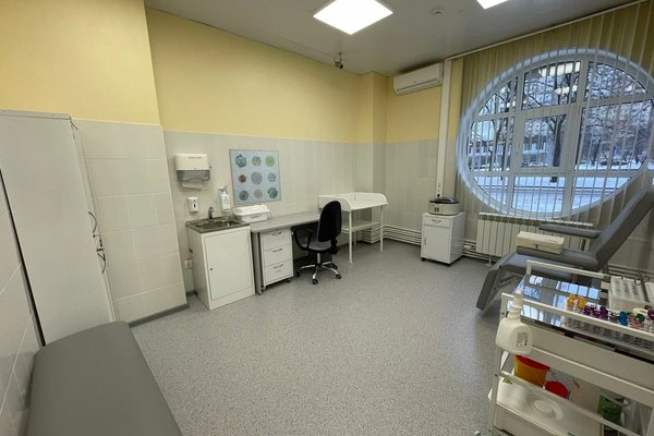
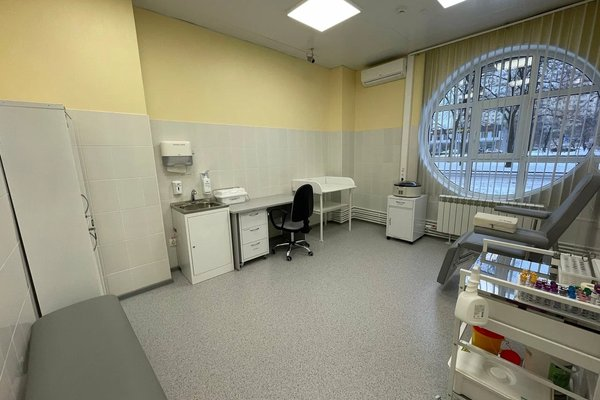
- wall art [228,148,282,207]
